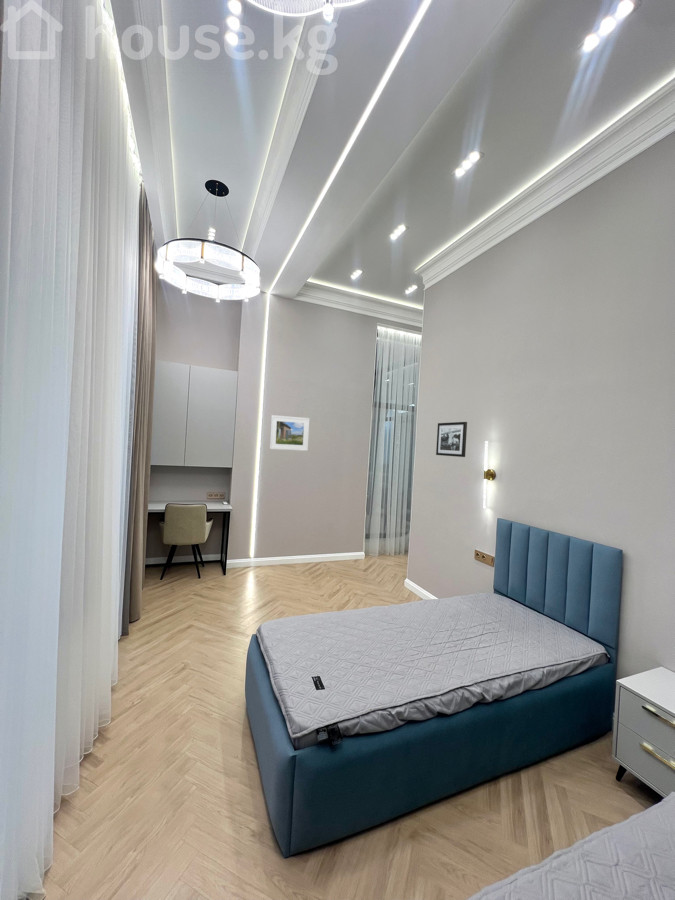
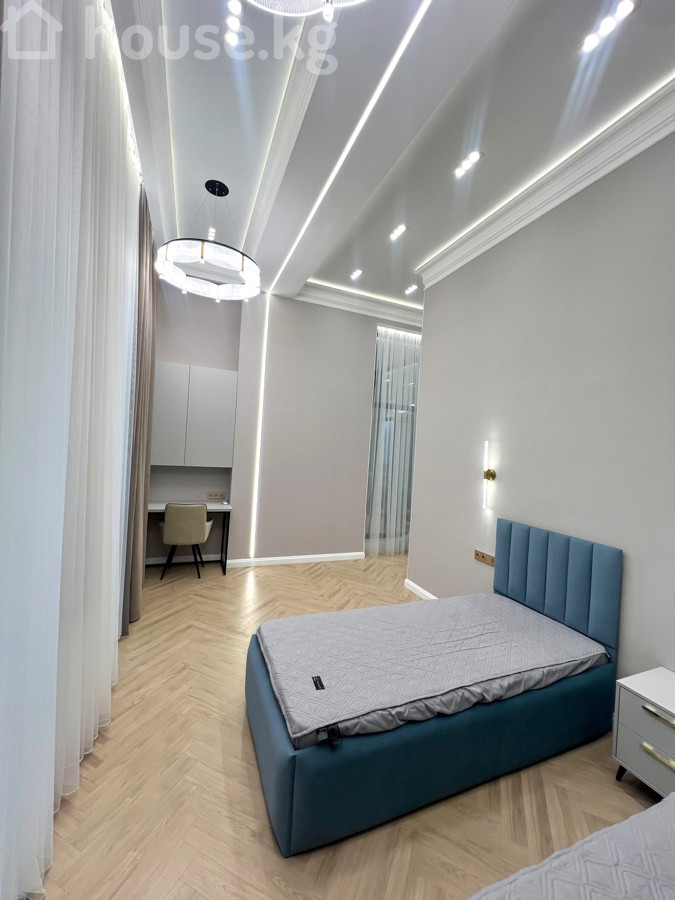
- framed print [269,414,311,452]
- picture frame [435,421,468,458]
